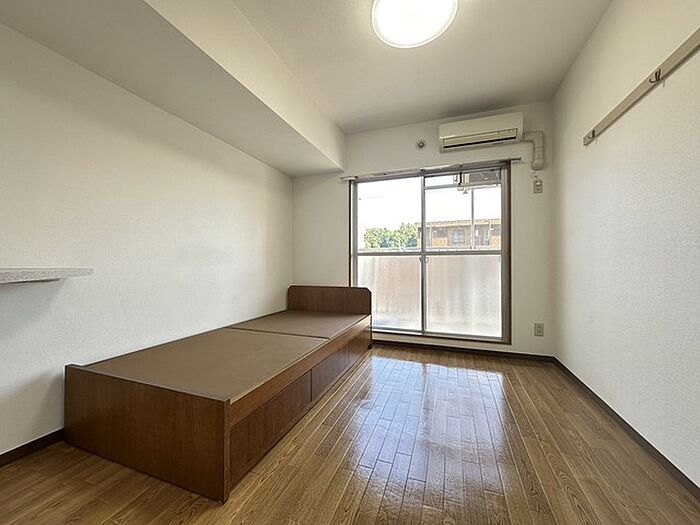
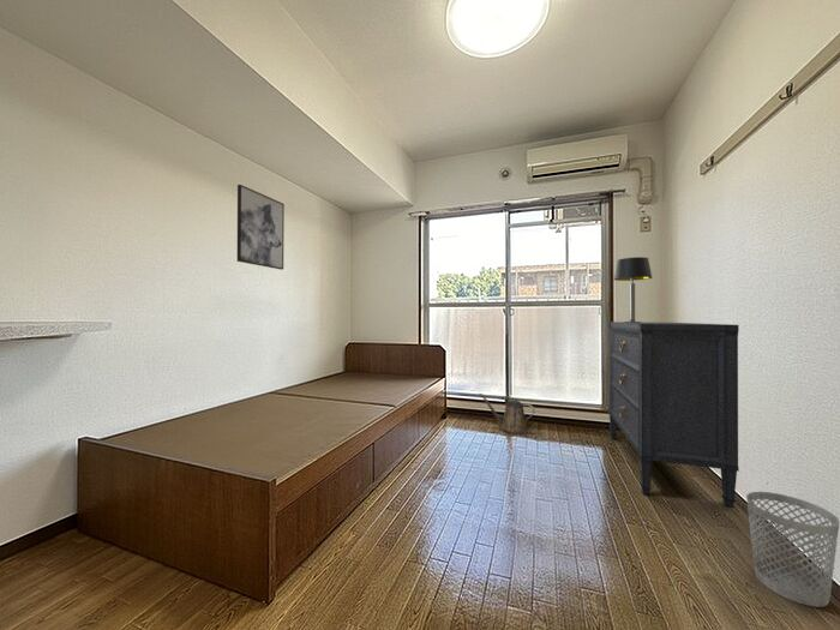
+ wall art [236,184,286,271]
+ wastebasket [745,491,840,608]
+ watering can [478,392,535,434]
+ table lamp [613,256,654,323]
+ dresser [607,320,740,509]
